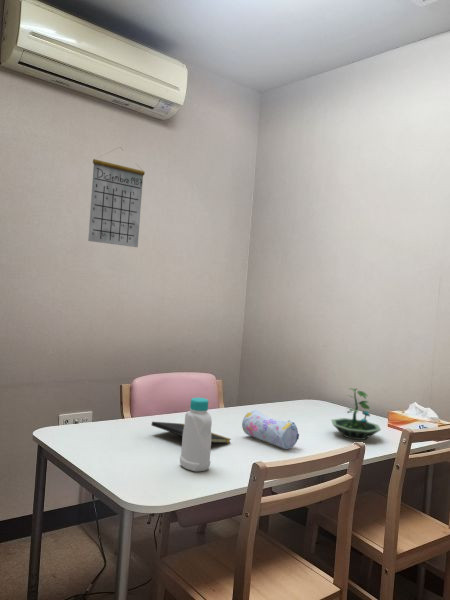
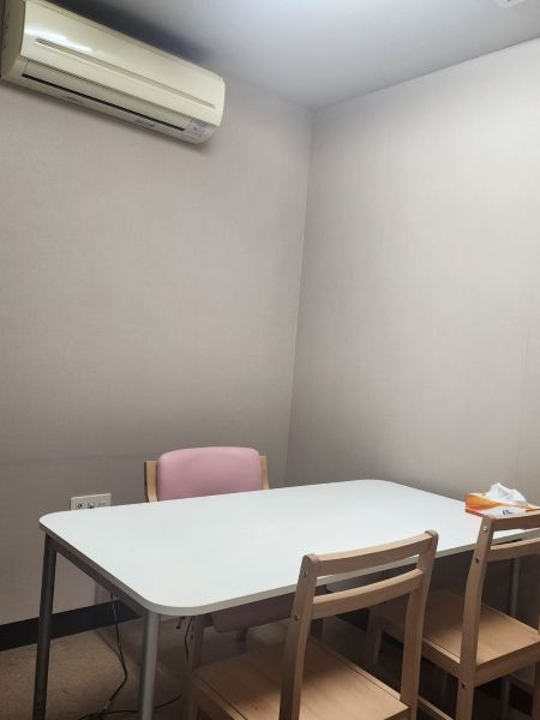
- calendar [87,146,146,248]
- pencil case [241,409,300,450]
- notepad [151,421,232,444]
- bottle [179,397,213,472]
- terrarium [330,387,382,441]
